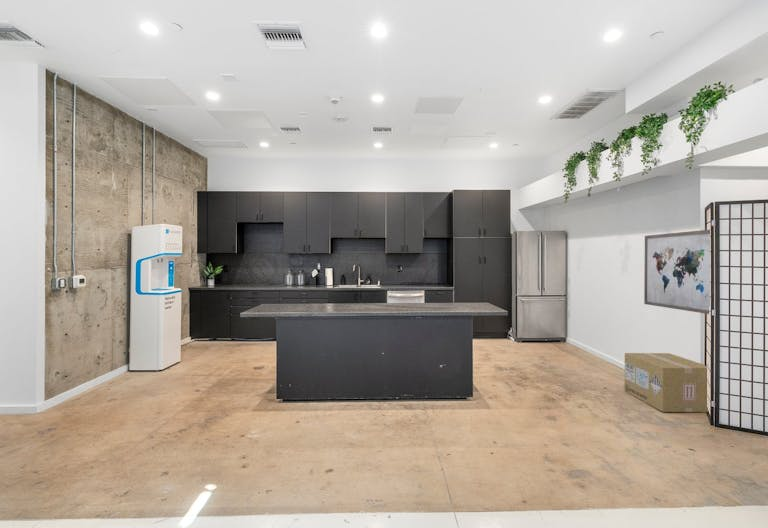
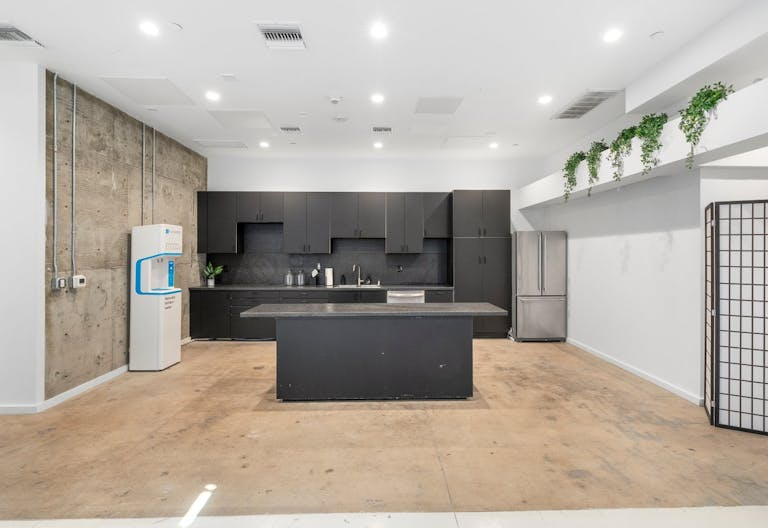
- wall art [643,229,711,315]
- cardboard box [624,352,709,413]
